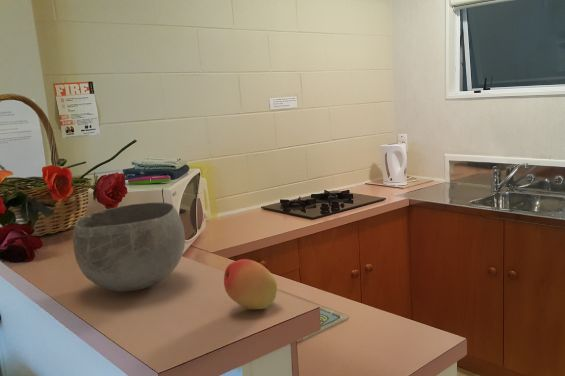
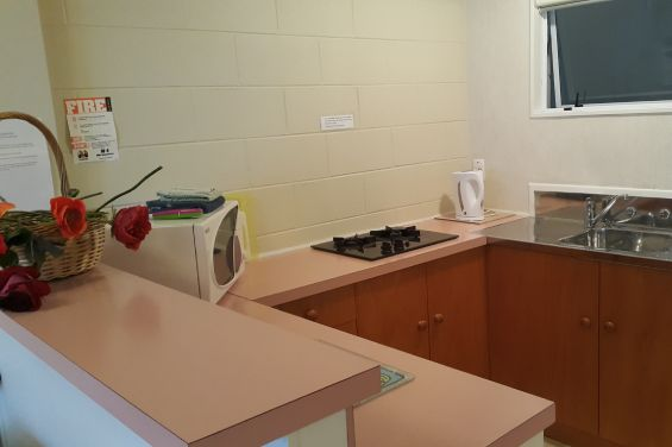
- fruit [223,258,278,310]
- bowl [72,202,186,293]
